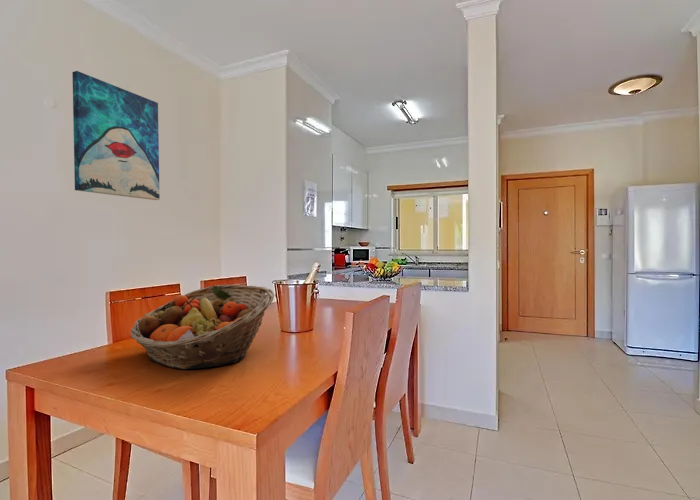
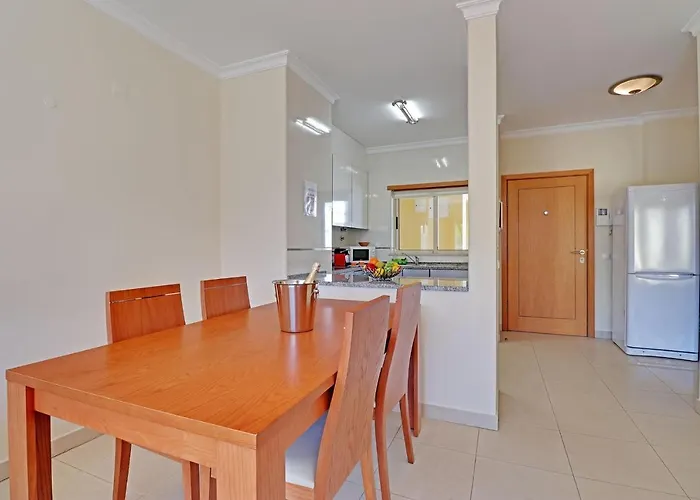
- wall art [71,70,161,201]
- fruit basket [129,284,275,370]
